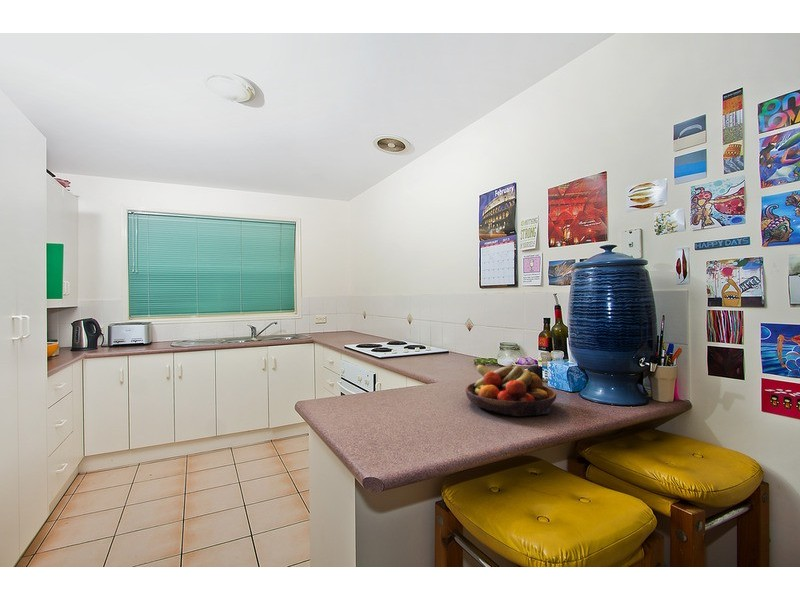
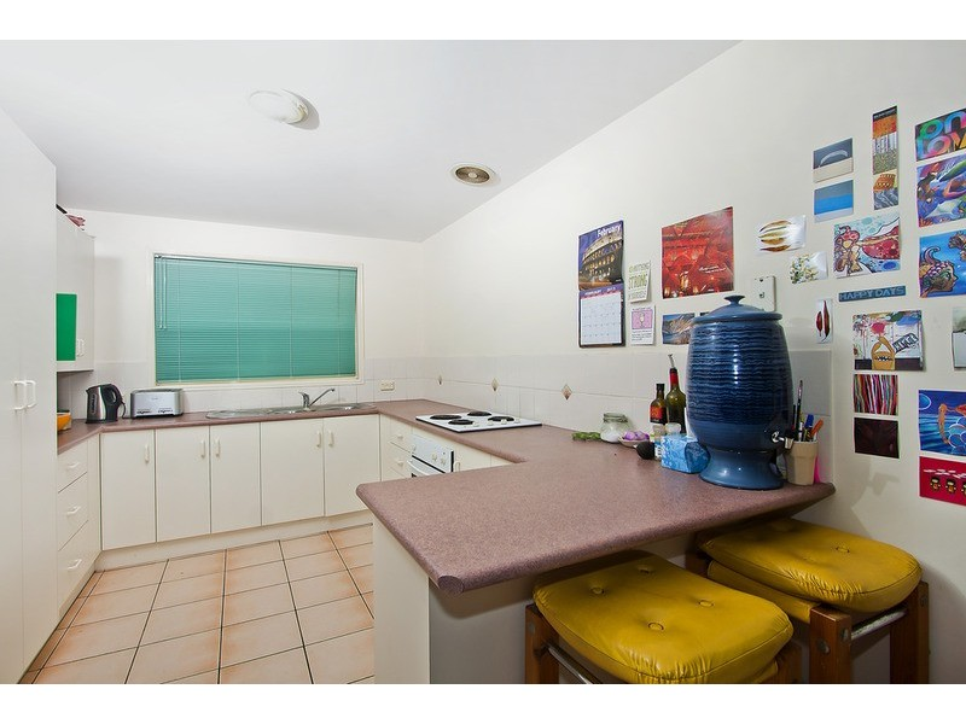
- fruit bowl [465,364,558,417]
